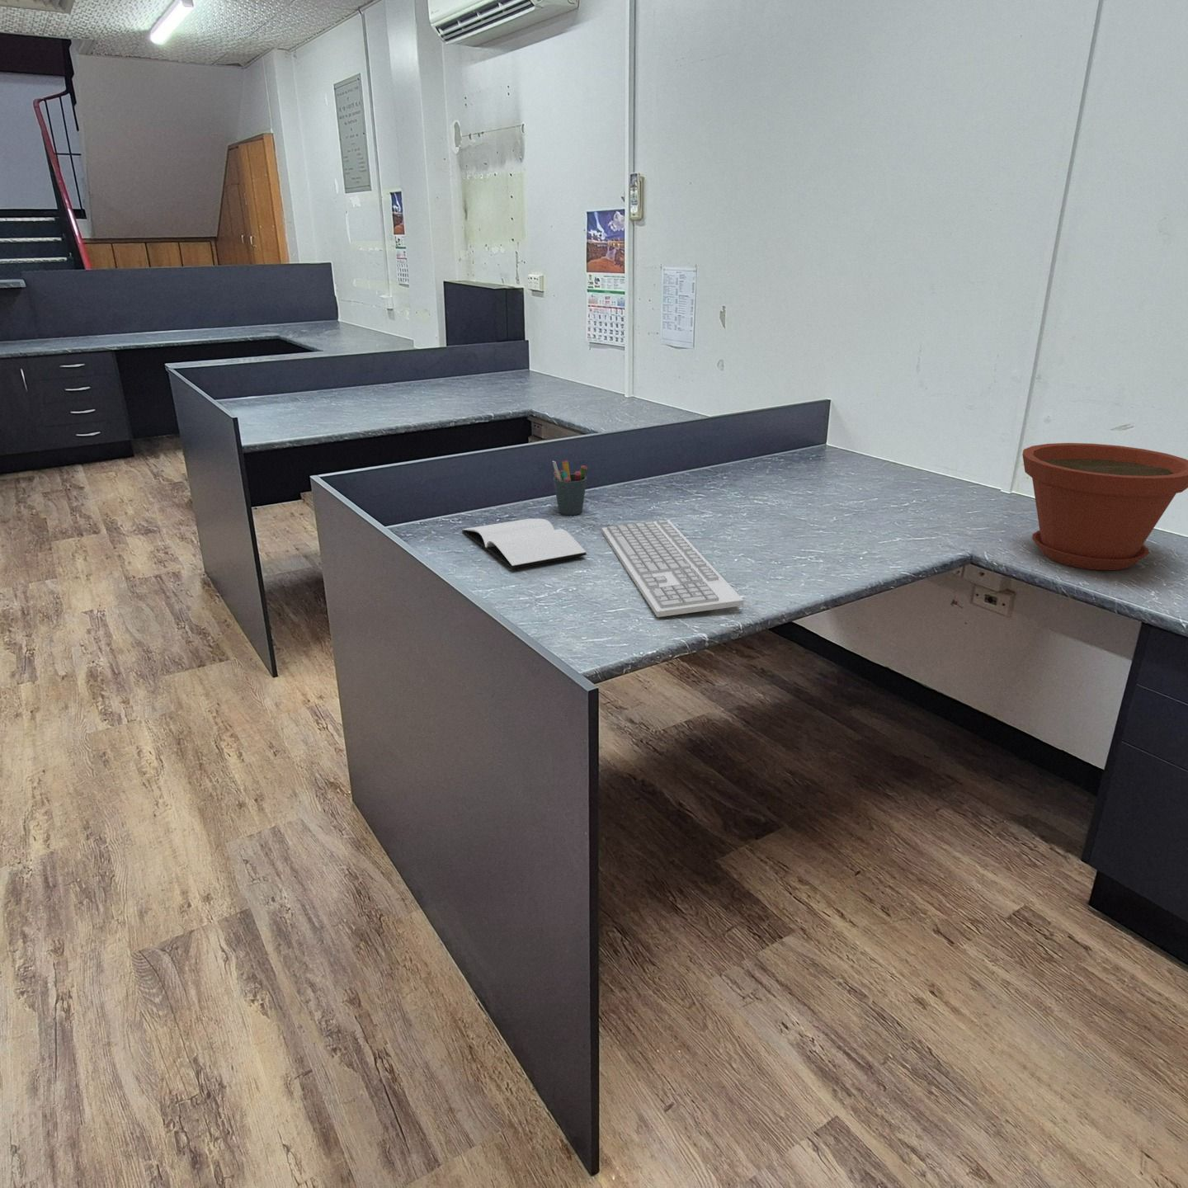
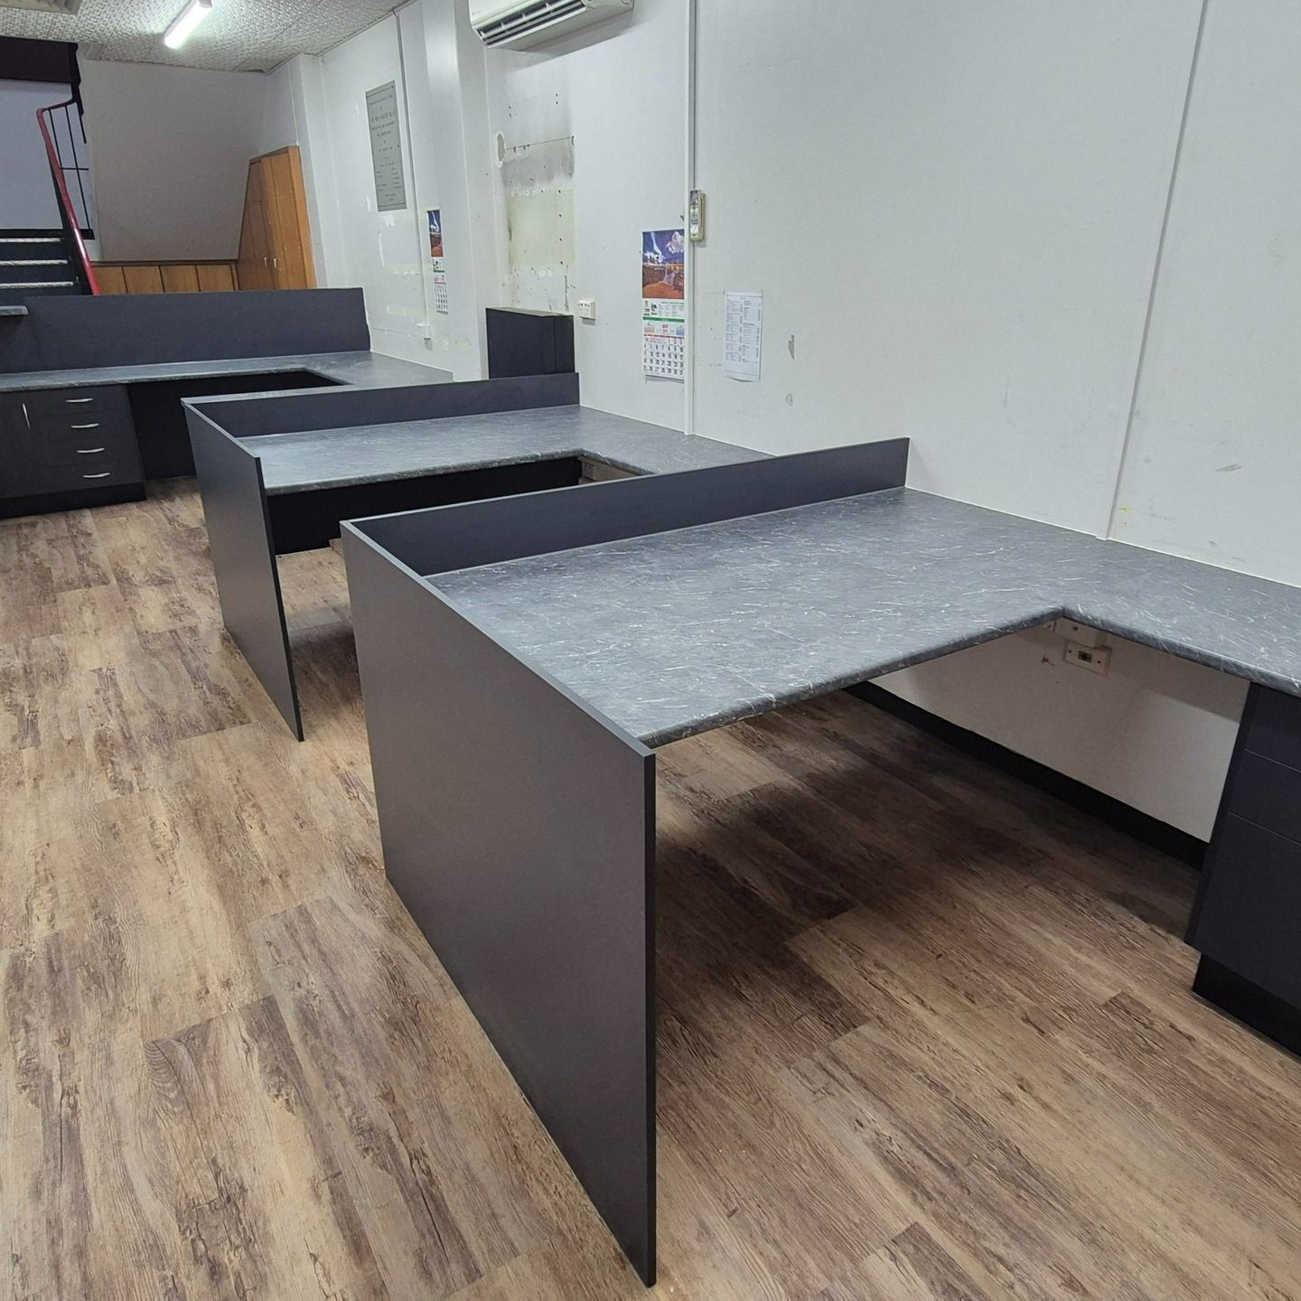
- book [461,518,587,569]
- pen holder [552,460,589,516]
- keyboard [601,519,744,618]
- plant pot [1022,442,1188,571]
